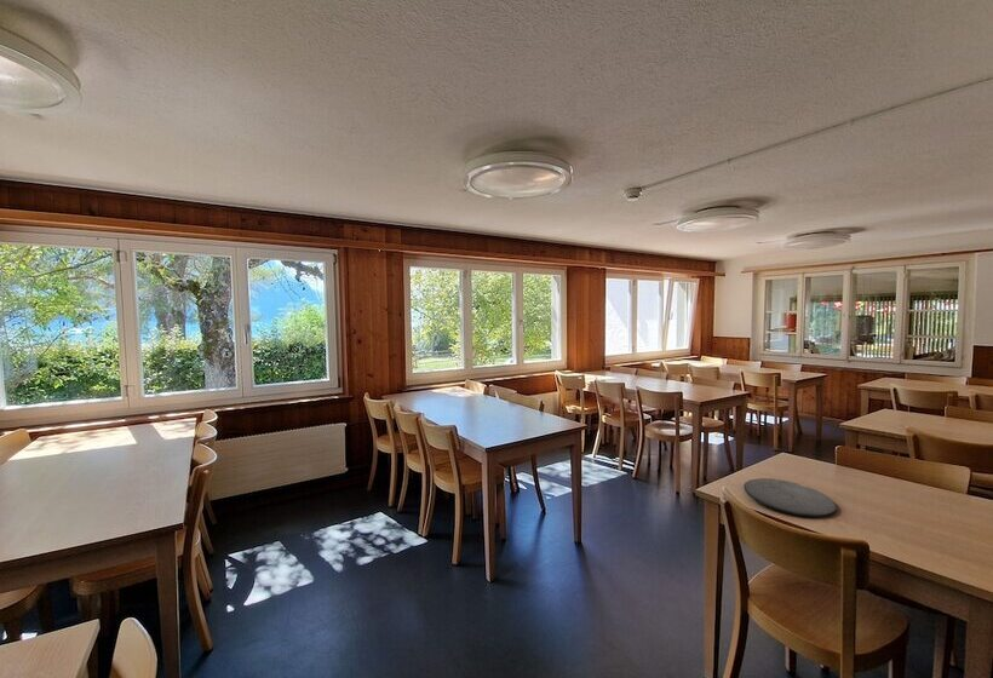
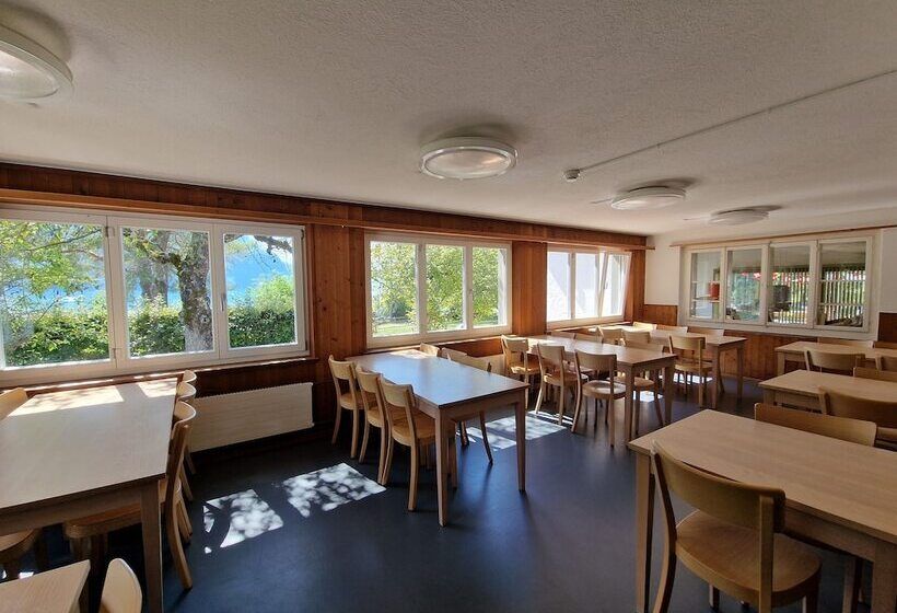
- plate [742,477,838,518]
